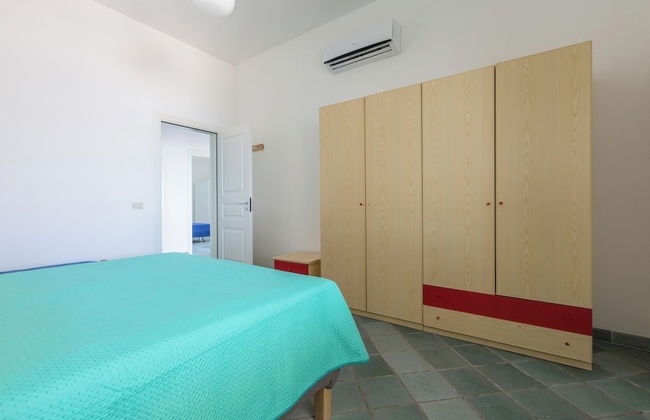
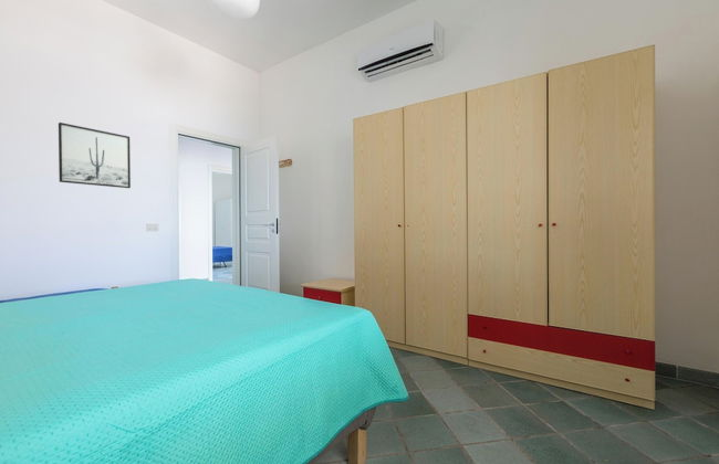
+ wall art [58,122,132,189]
